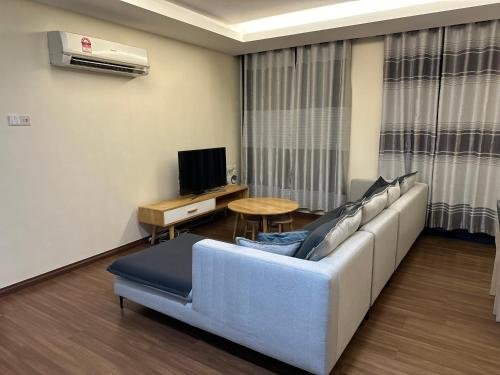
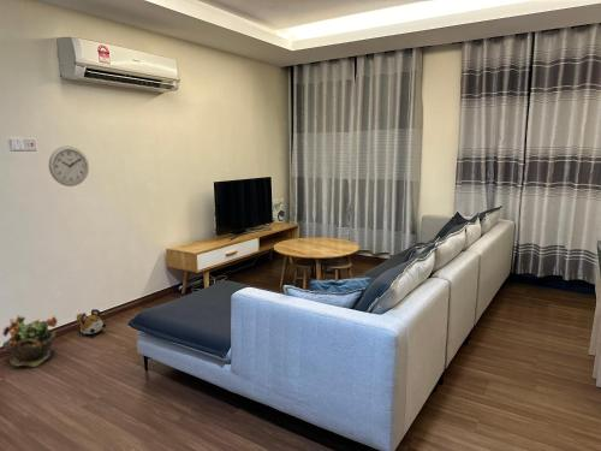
+ plush toy [76,308,107,336]
+ wall clock [48,144,90,188]
+ potted plant [1,314,59,368]
